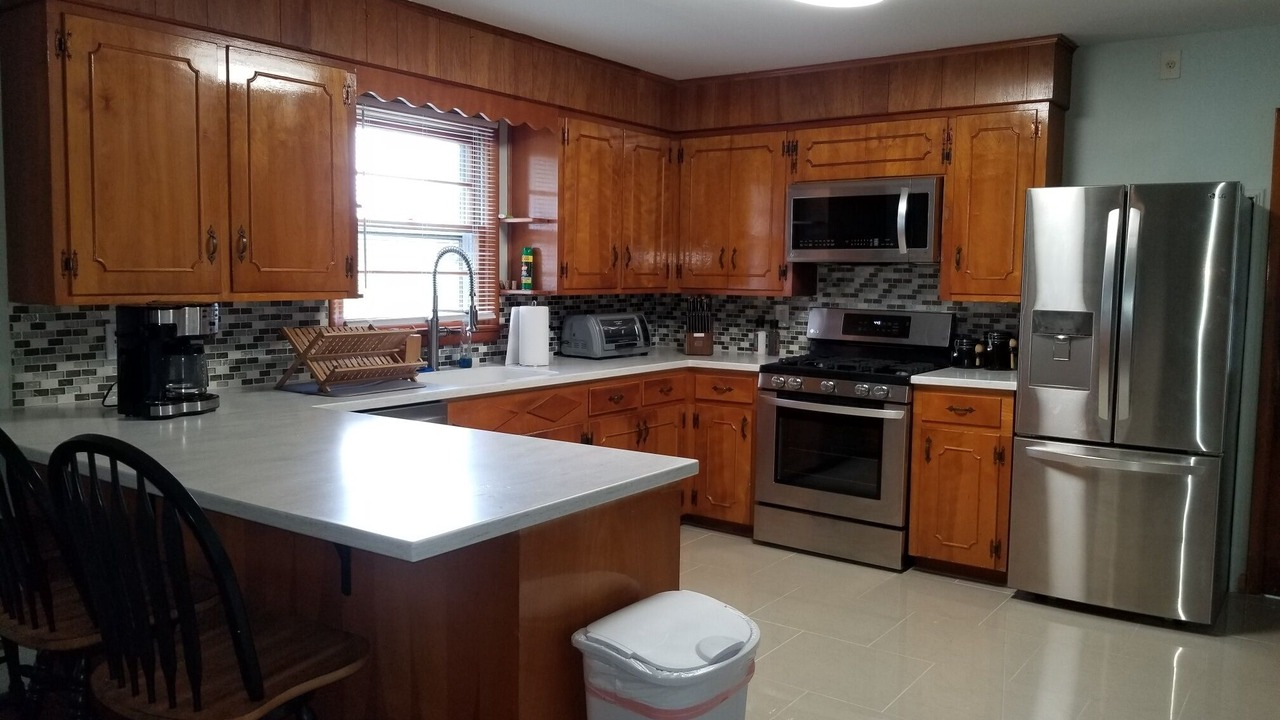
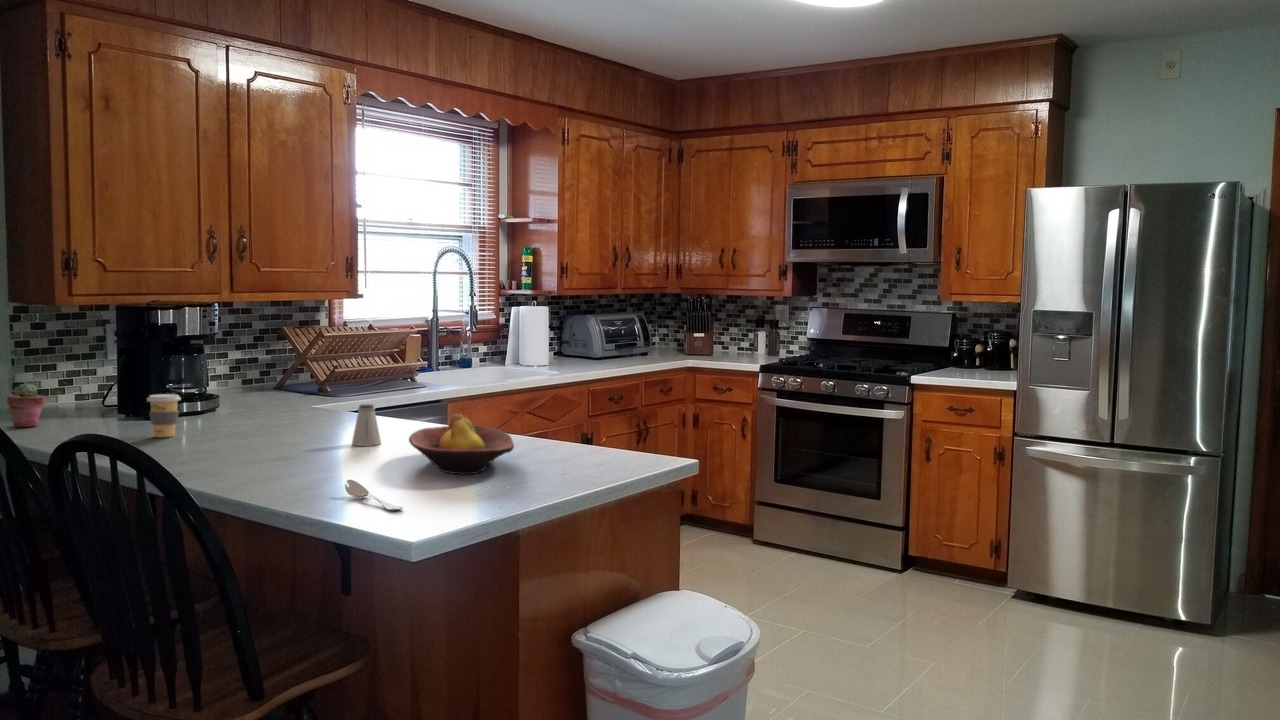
+ fruit bowl [408,413,515,475]
+ coffee cup [146,393,182,438]
+ spoon [344,479,404,511]
+ saltshaker [351,403,382,447]
+ potted succulent [6,382,46,428]
